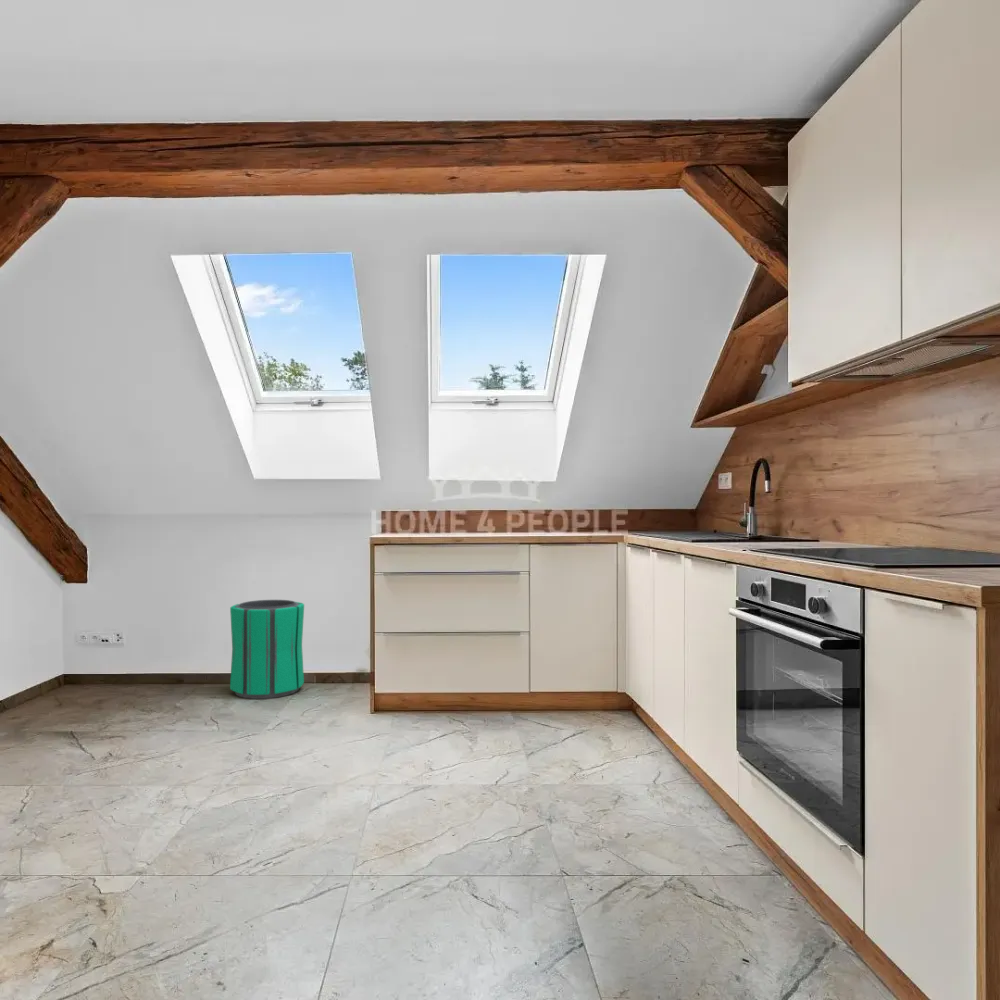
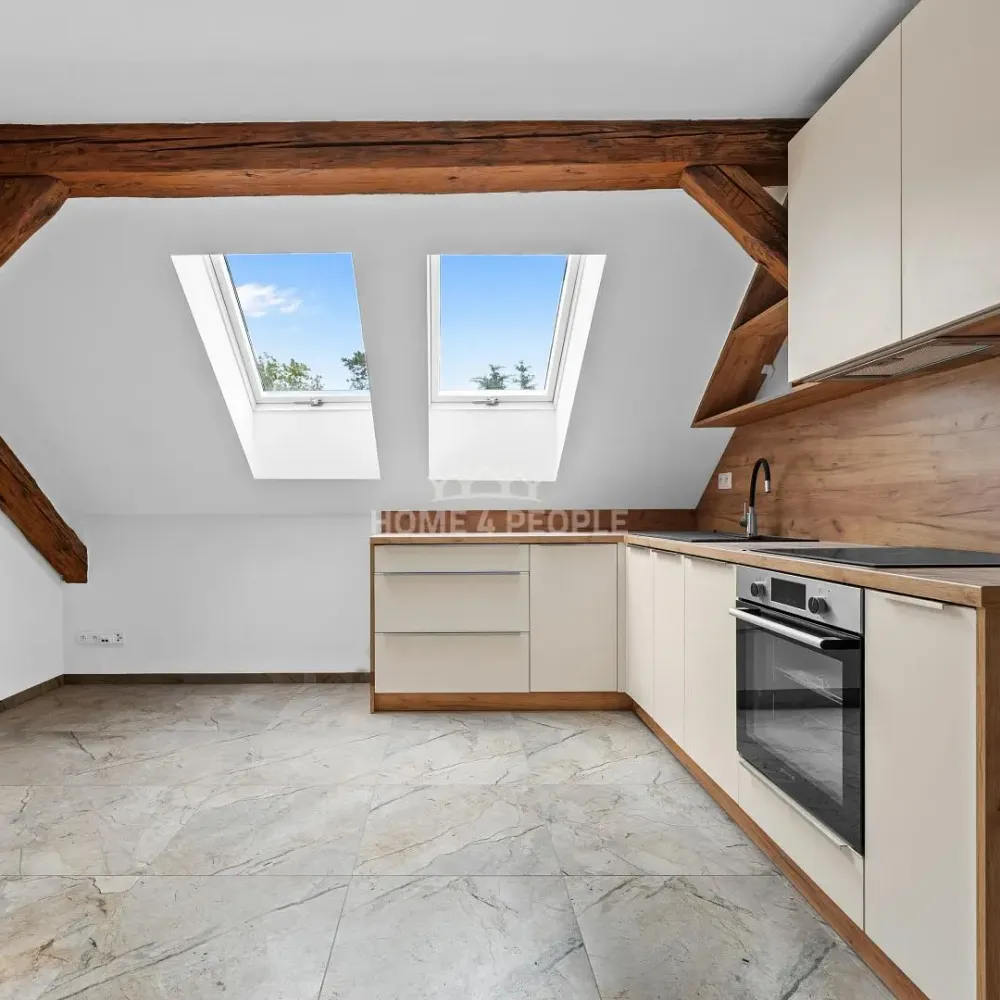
- trash can [229,599,305,700]
